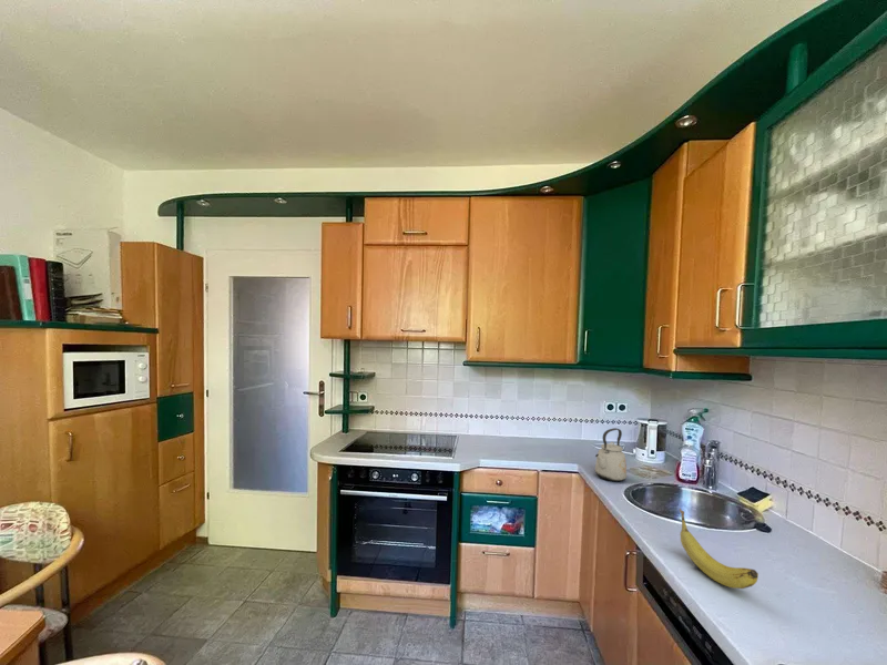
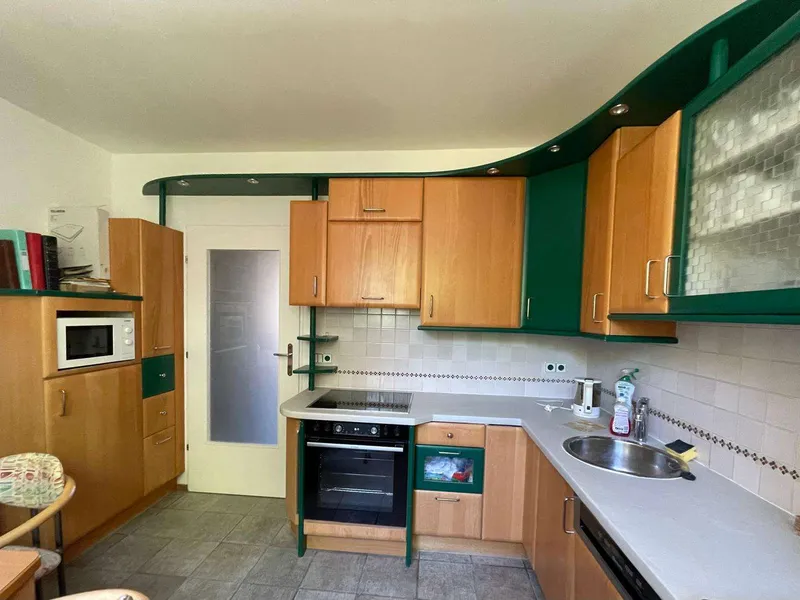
- fruit [679,508,759,590]
- kettle [594,427,628,482]
